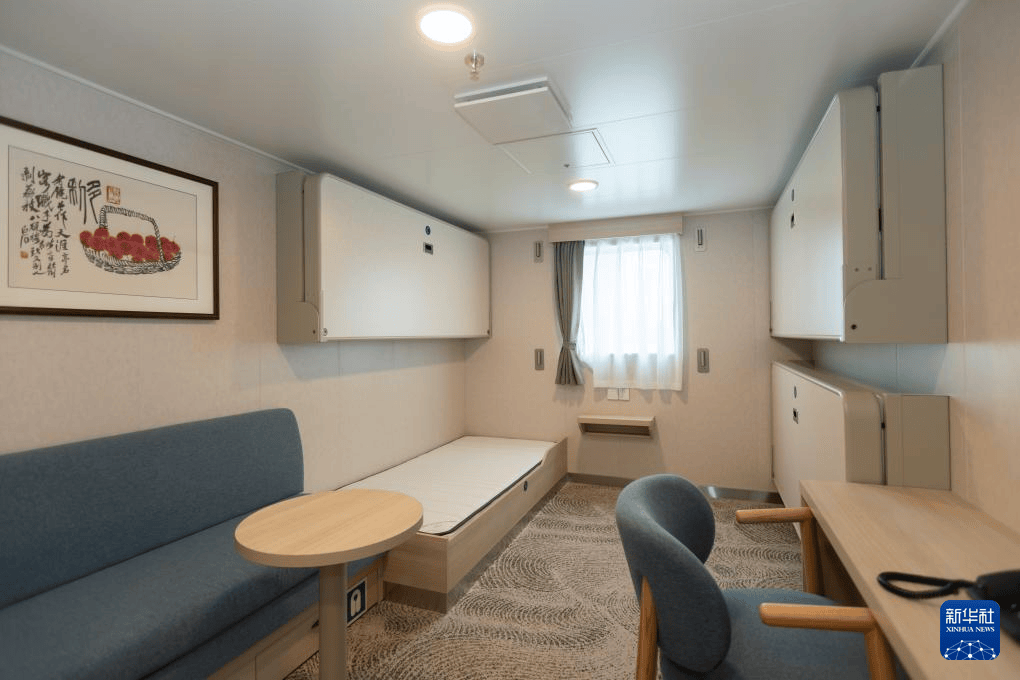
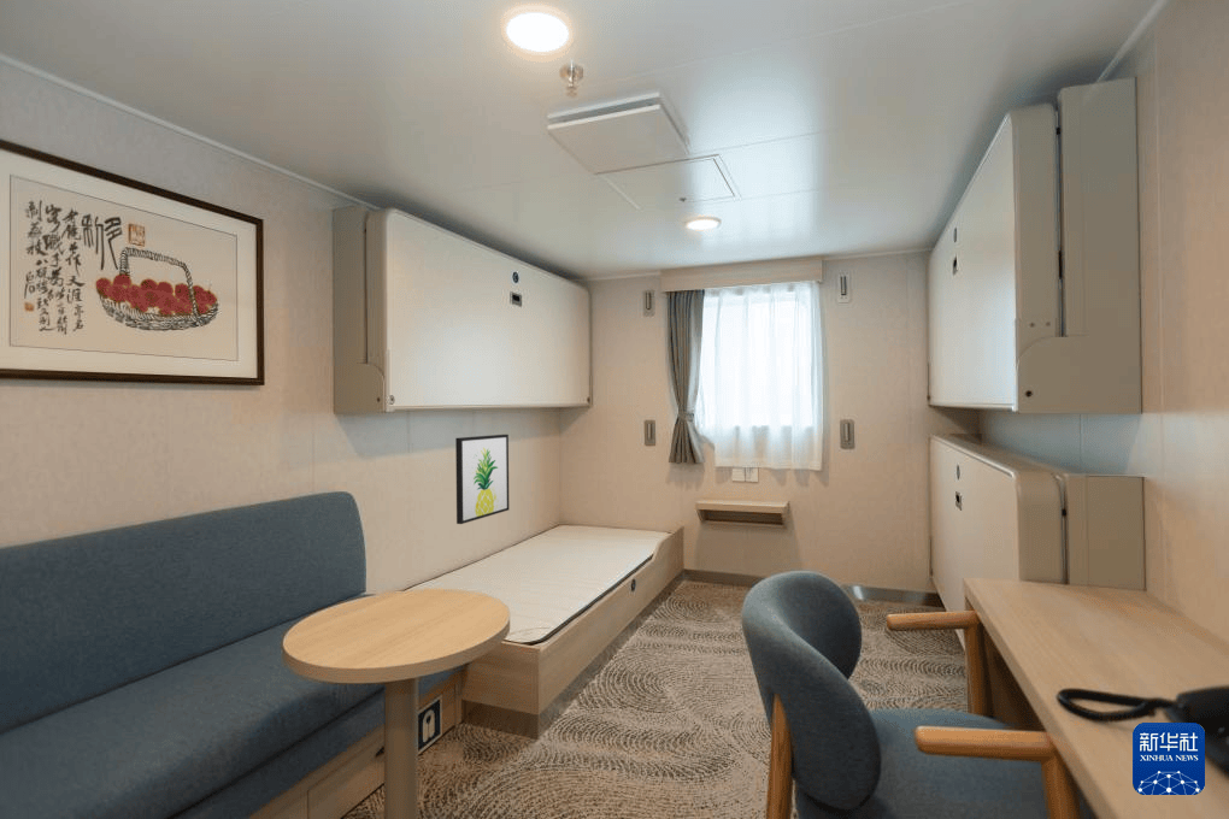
+ wall art [454,434,511,525]
